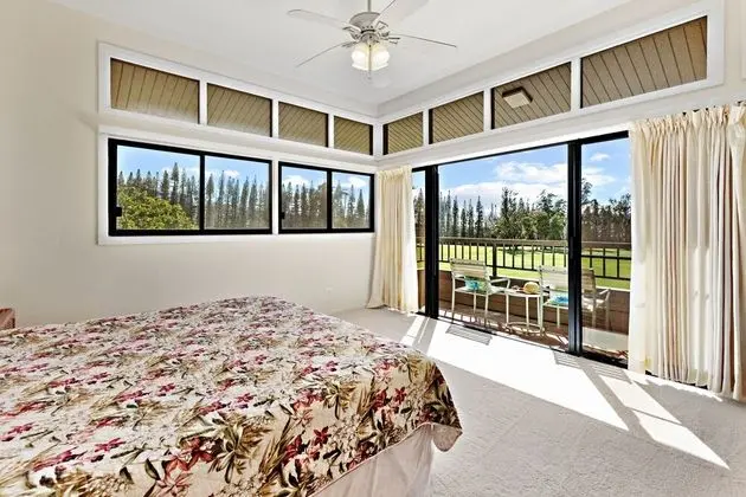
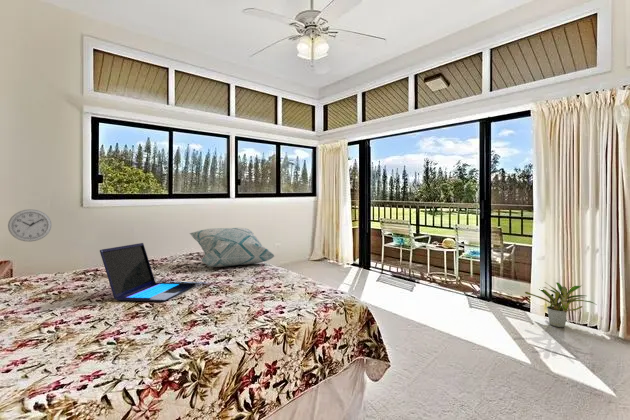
+ decorative pillow [188,227,275,268]
+ wall clock [7,208,53,243]
+ potted plant [524,281,598,328]
+ laptop [99,242,198,302]
